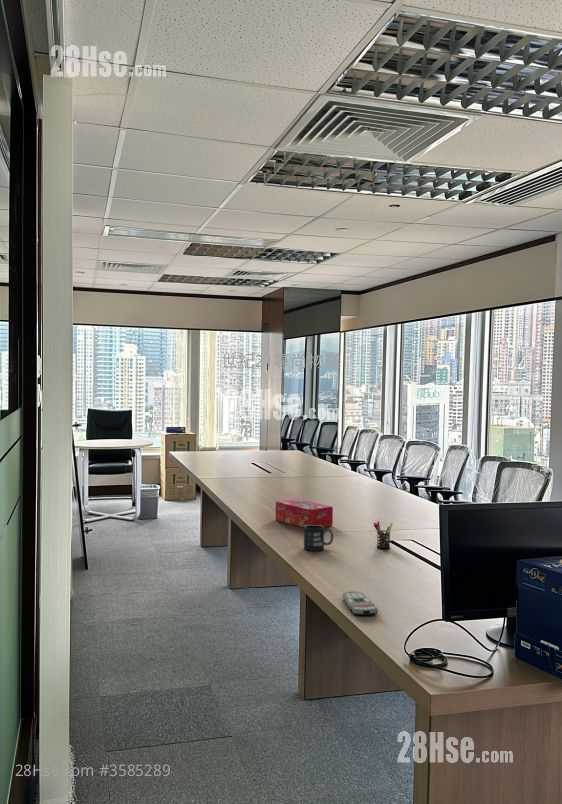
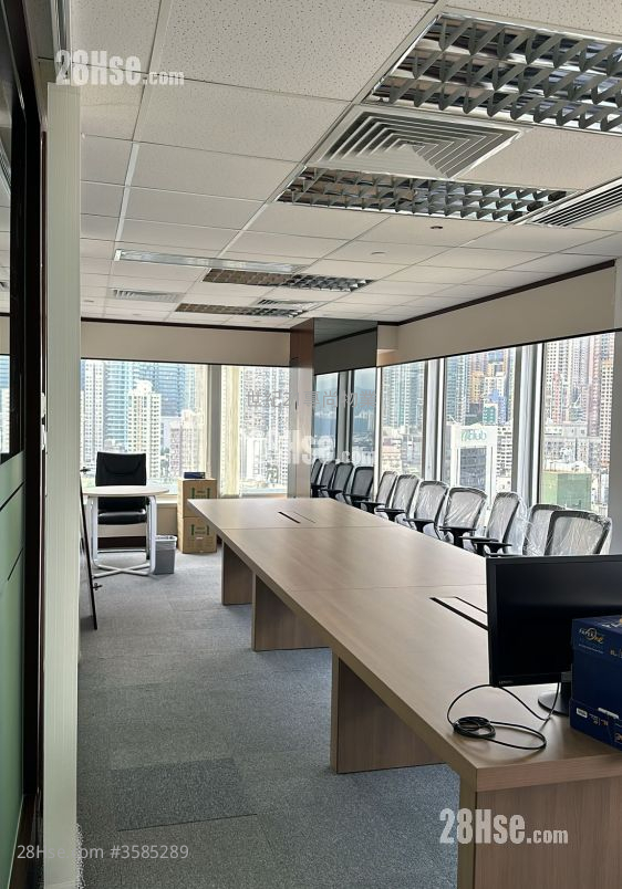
- remote control [342,590,379,616]
- mug [303,525,334,552]
- pen holder [373,520,393,550]
- tissue box [275,498,334,528]
